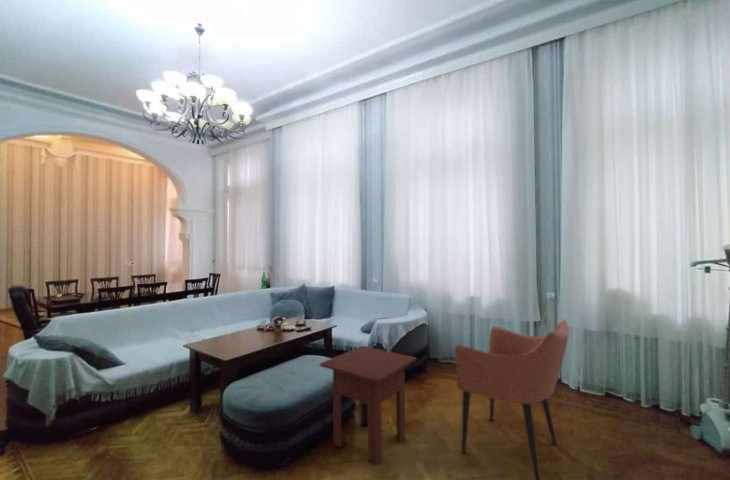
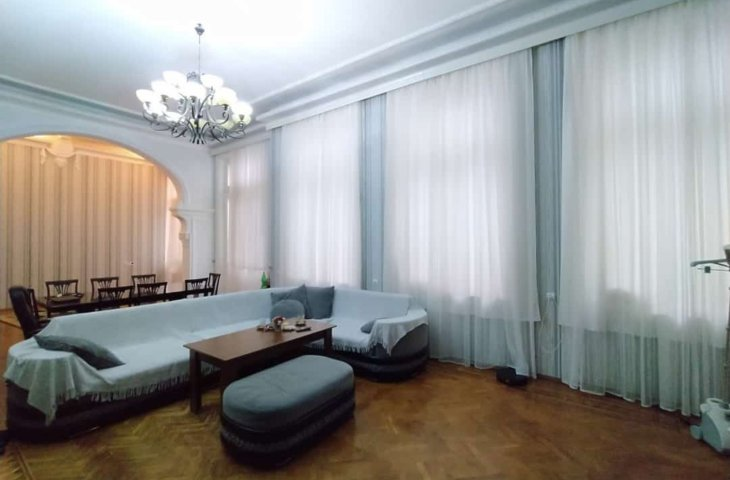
- side table [319,345,418,466]
- armchair [454,319,570,480]
